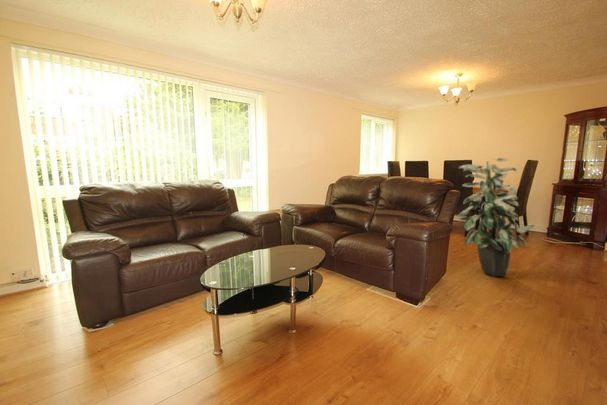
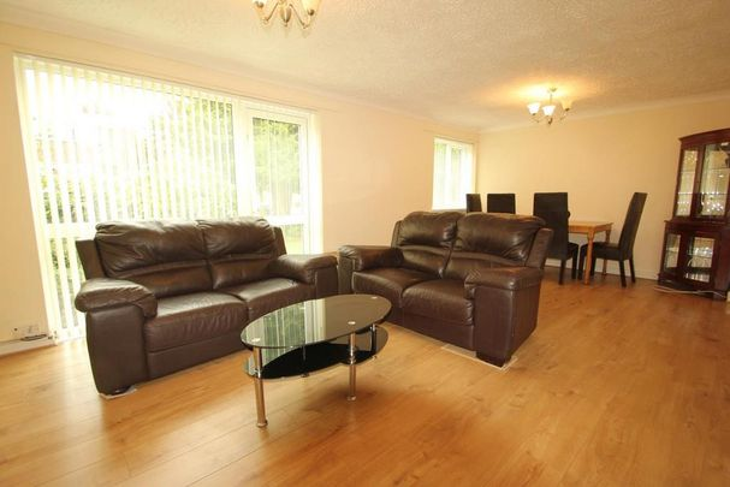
- indoor plant [457,157,535,277]
